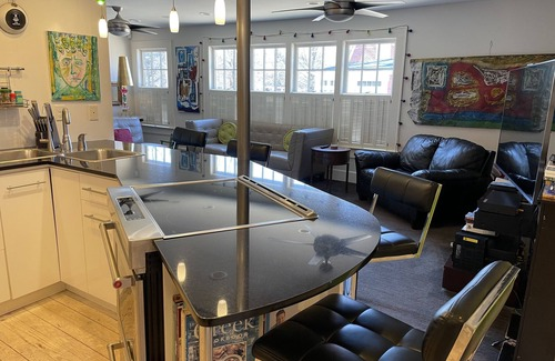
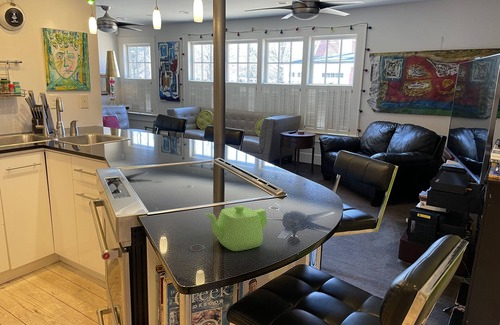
+ teapot [204,204,268,252]
